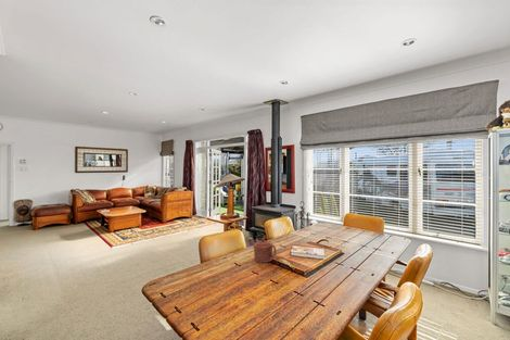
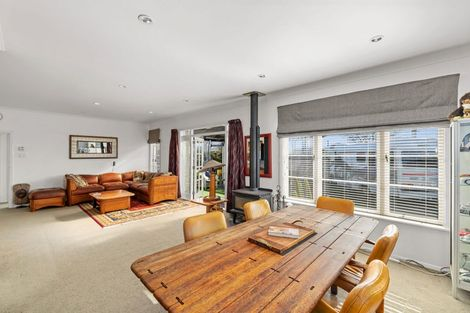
- teapot [251,237,277,264]
